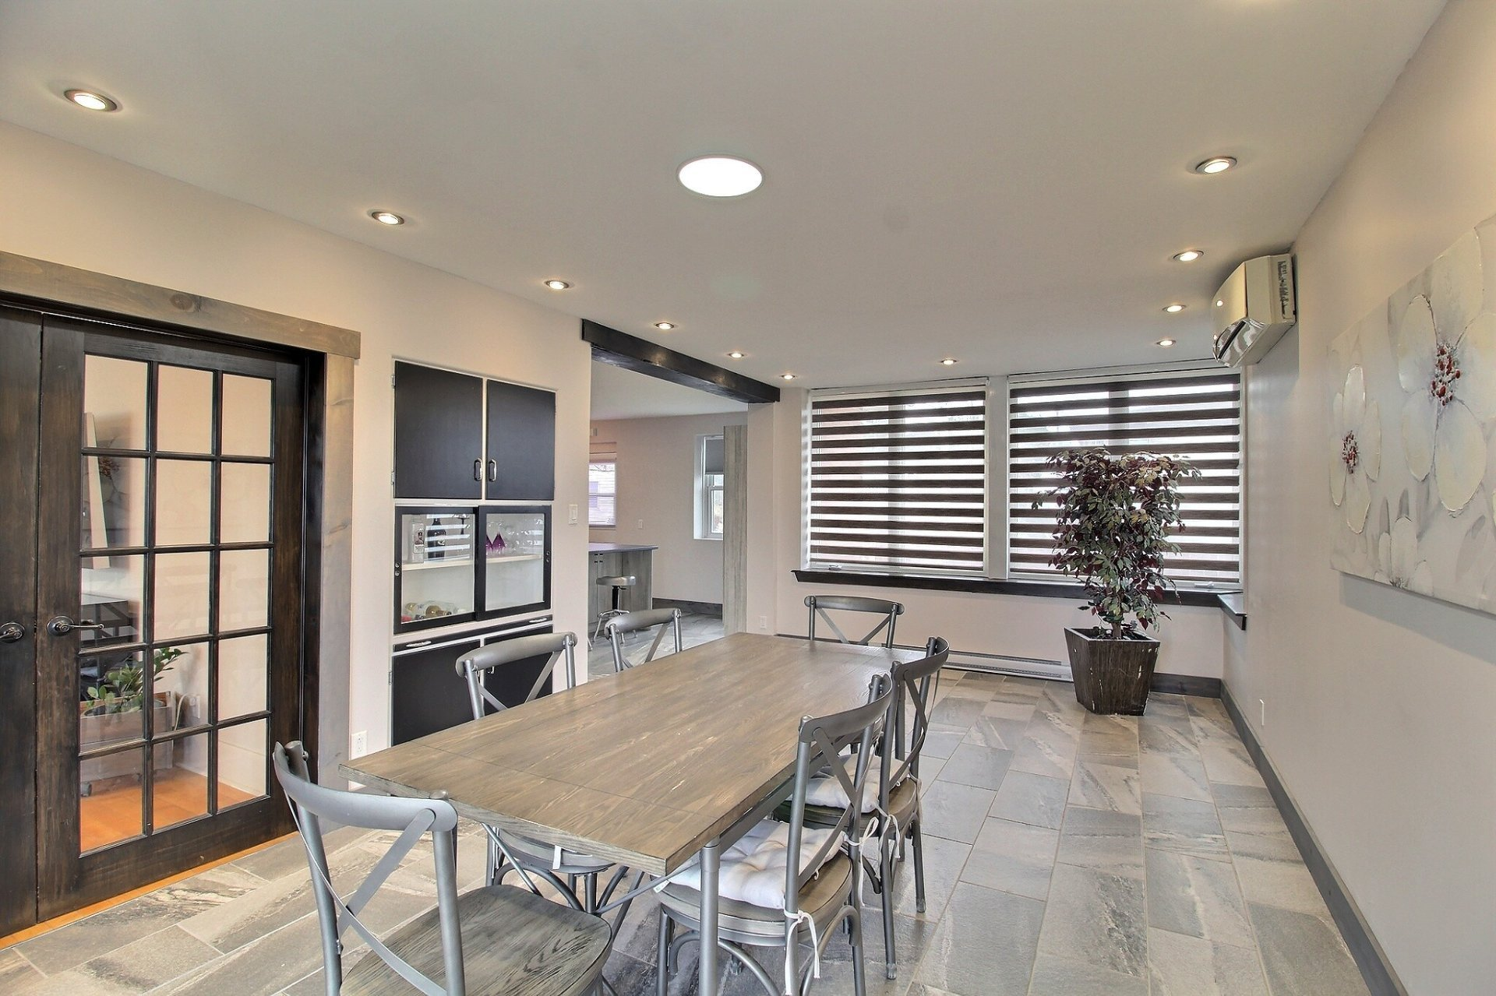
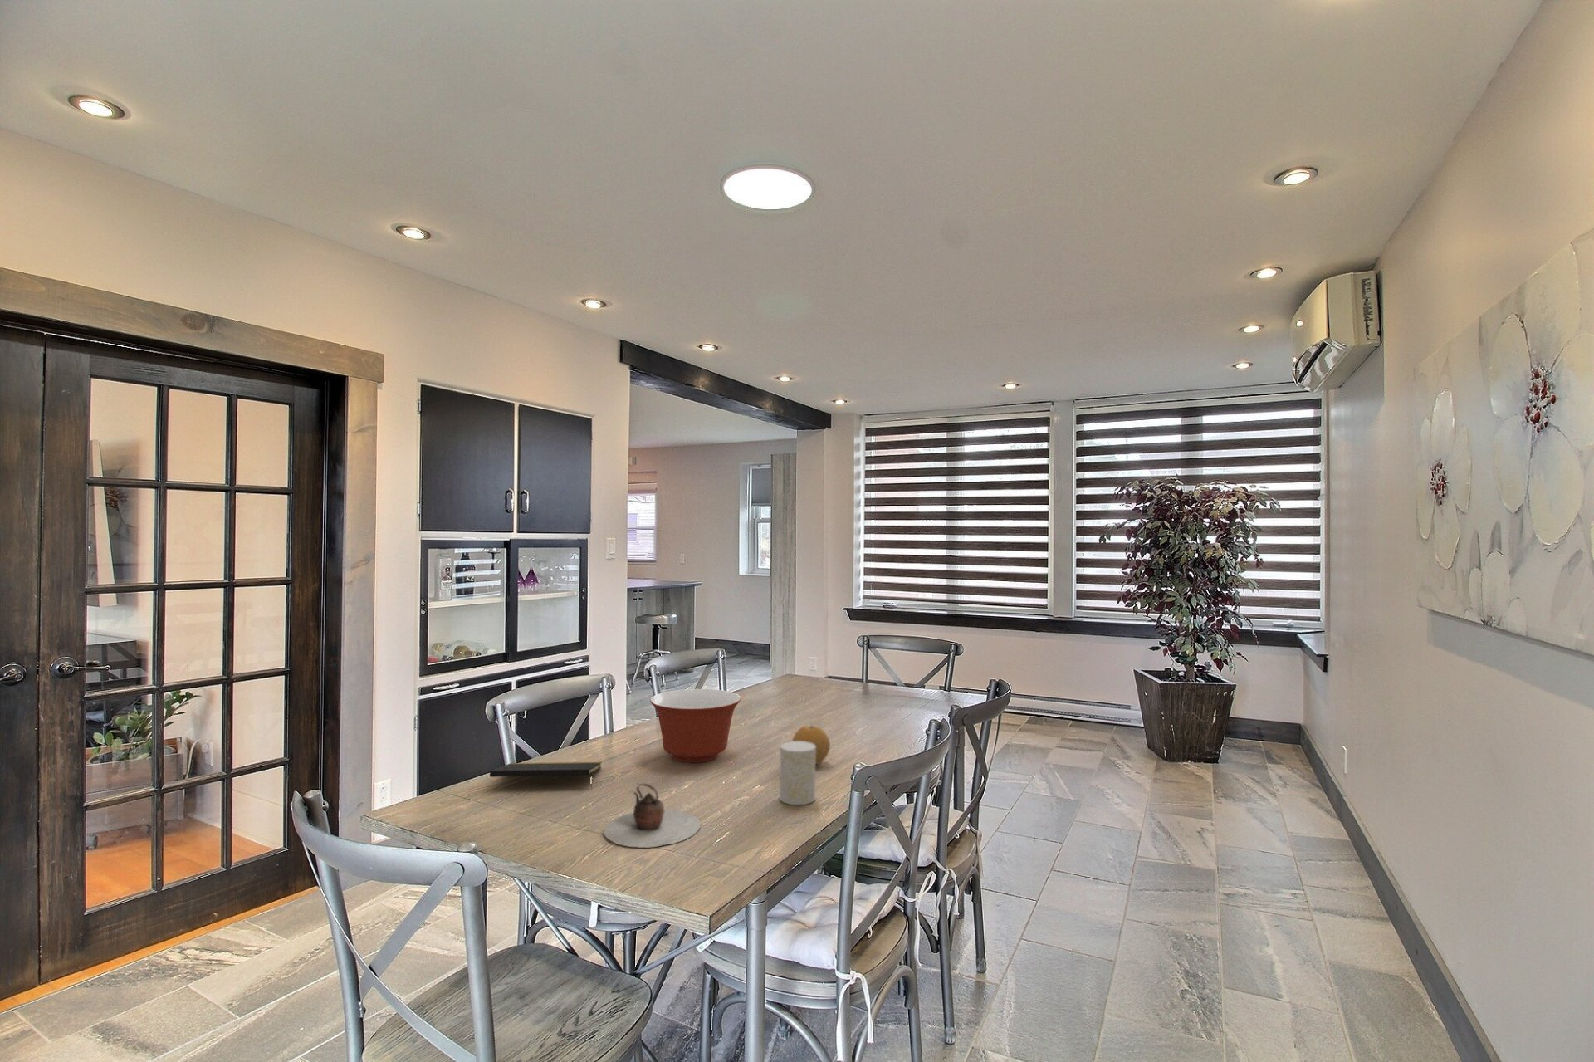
+ teapot [603,783,702,849]
+ fruit [792,725,831,764]
+ cup [779,741,817,806]
+ mixing bowl [649,689,742,763]
+ notepad [489,761,603,788]
